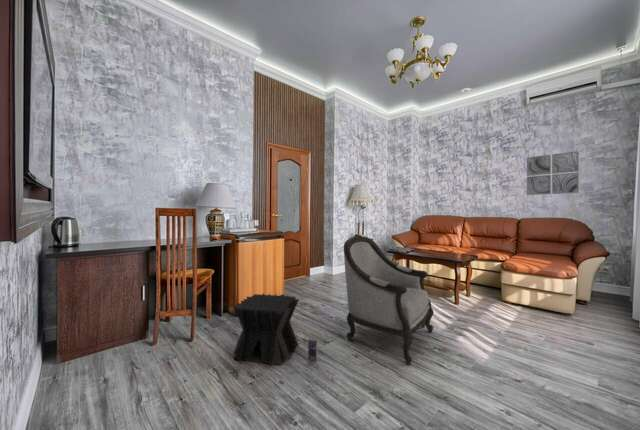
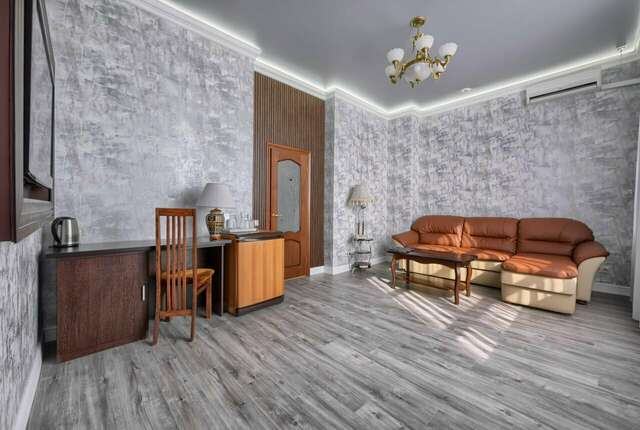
- armchair [343,233,434,366]
- wall art [526,150,580,196]
- side table [232,292,318,367]
